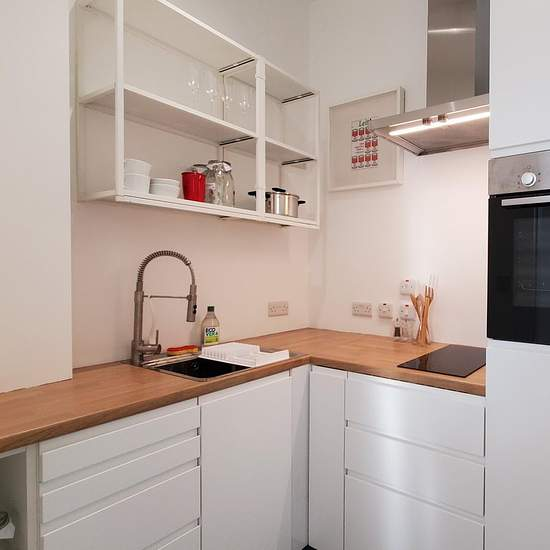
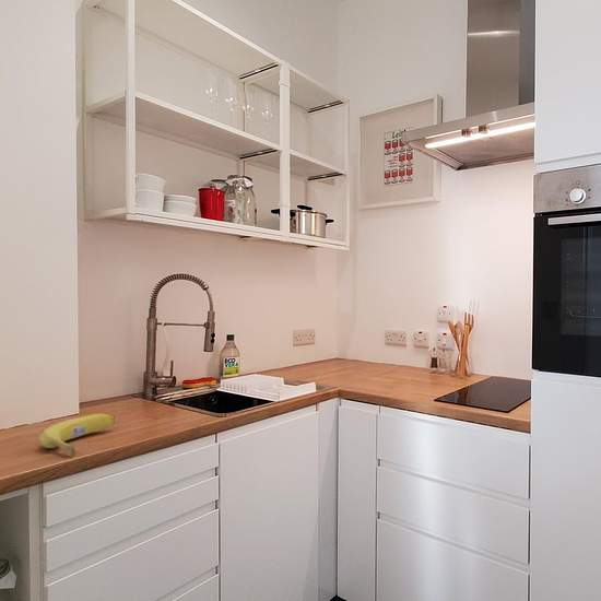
+ fruit [38,413,116,458]
